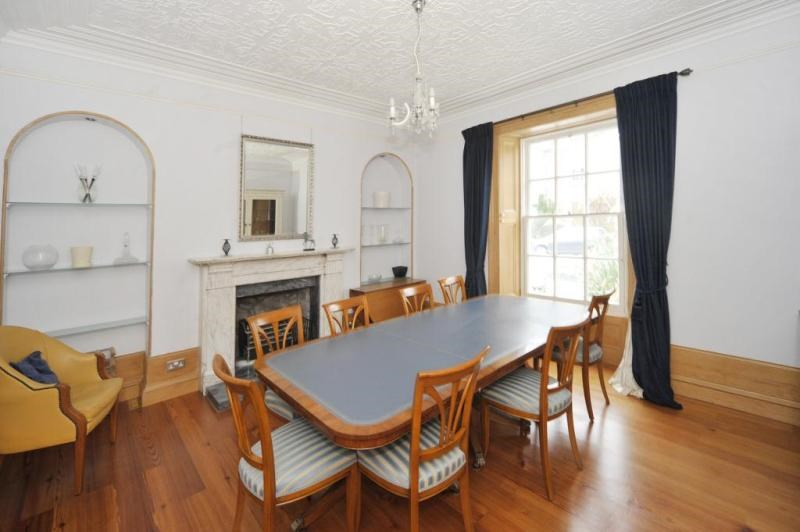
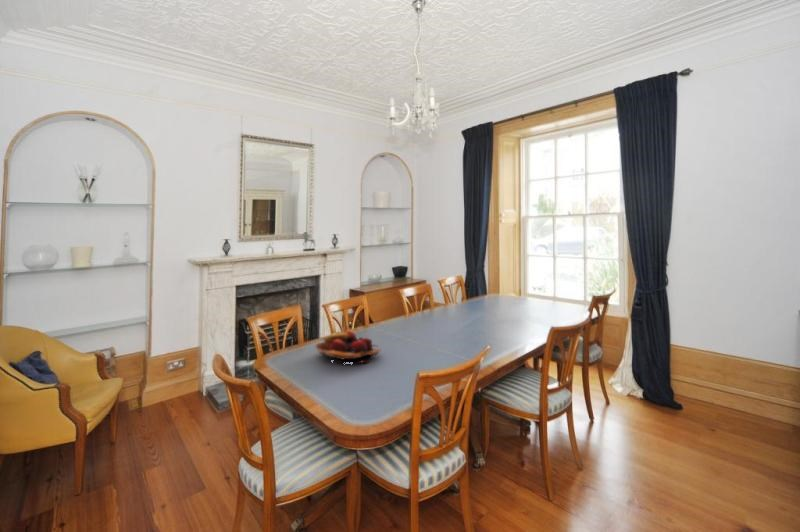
+ fruit basket [314,330,382,364]
